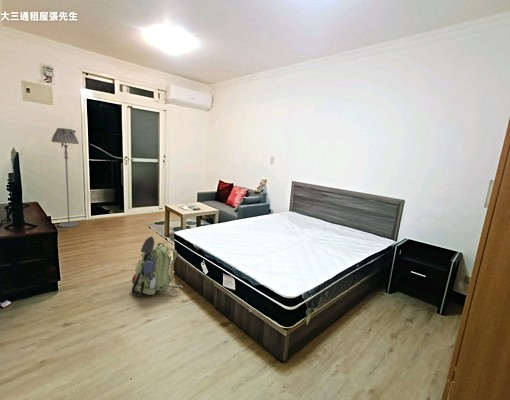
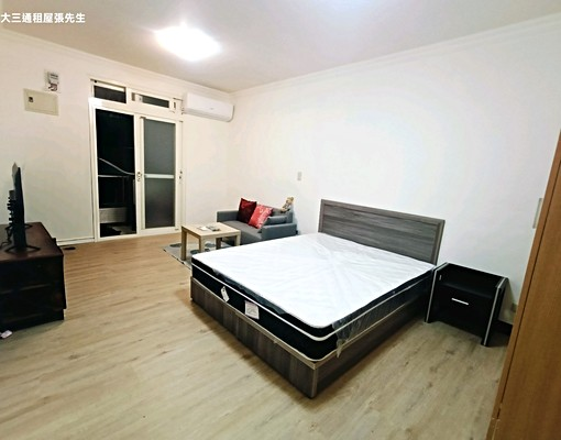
- floor lamp [50,127,80,228]
- backpack [131,235,184,297]
